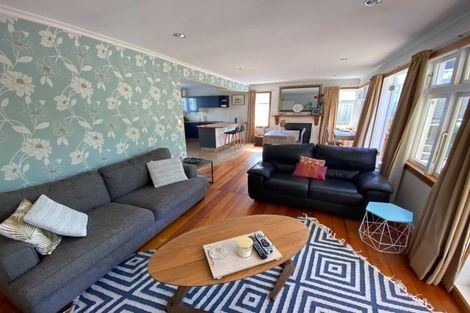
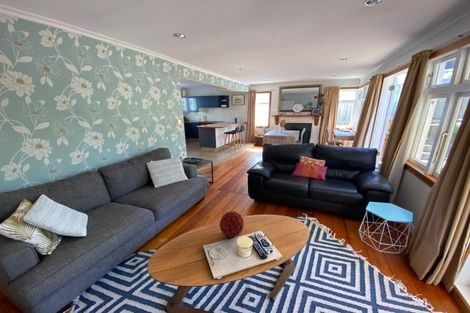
+ decorative orb [219,210,245,238]
